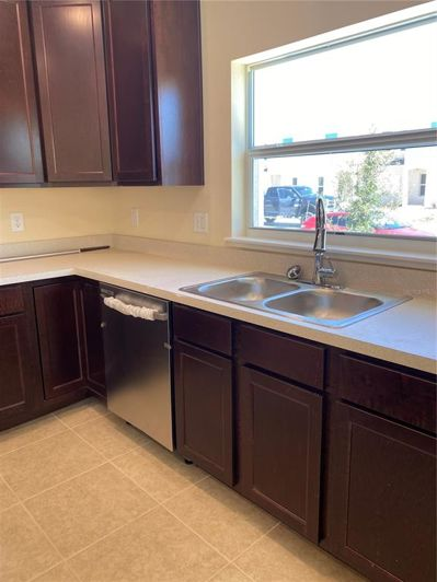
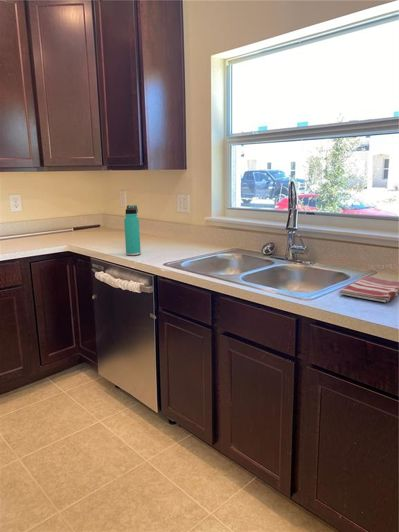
+ thermos bottle [123,204,142,256]
+ dish towel [338,276,399,303]
